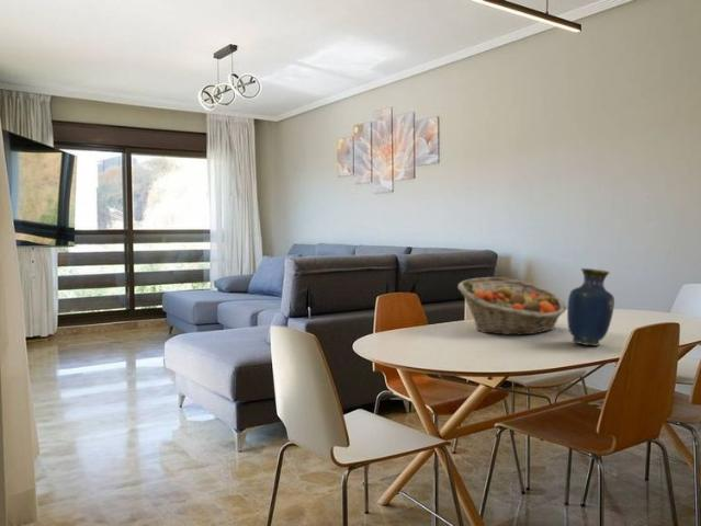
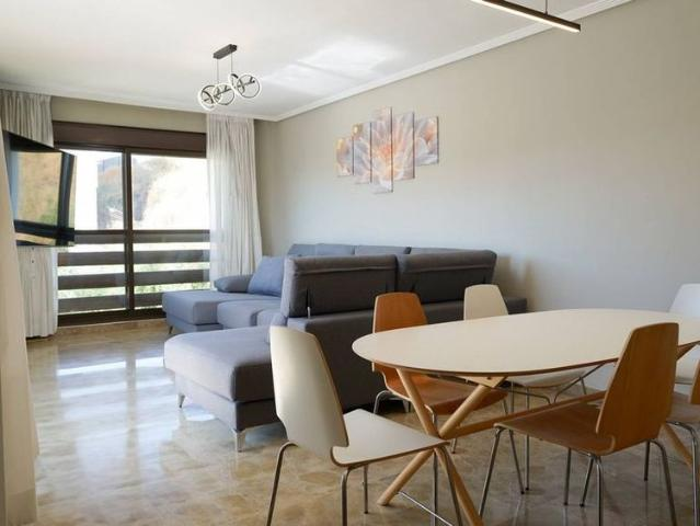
- vase [566,267,615,346]
- fruit basket [457,276,567,335]
